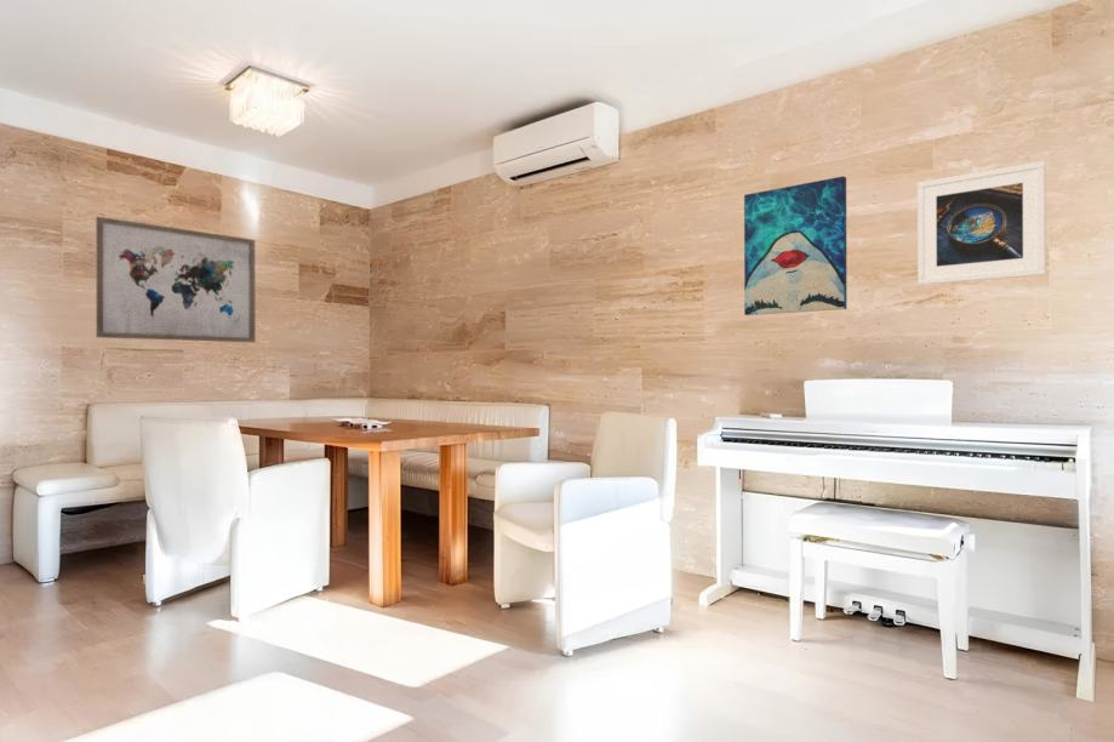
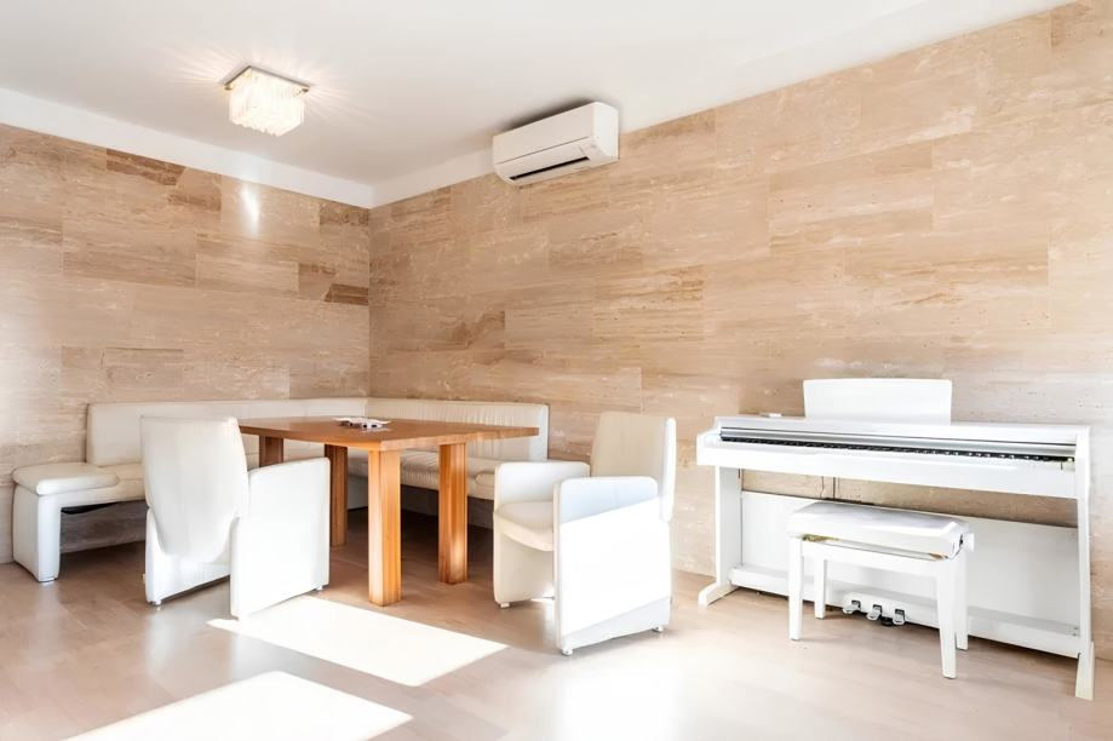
- wall art [743,176,849,316]
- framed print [916,160,1047,286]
- wall art [95,216,256,343]
